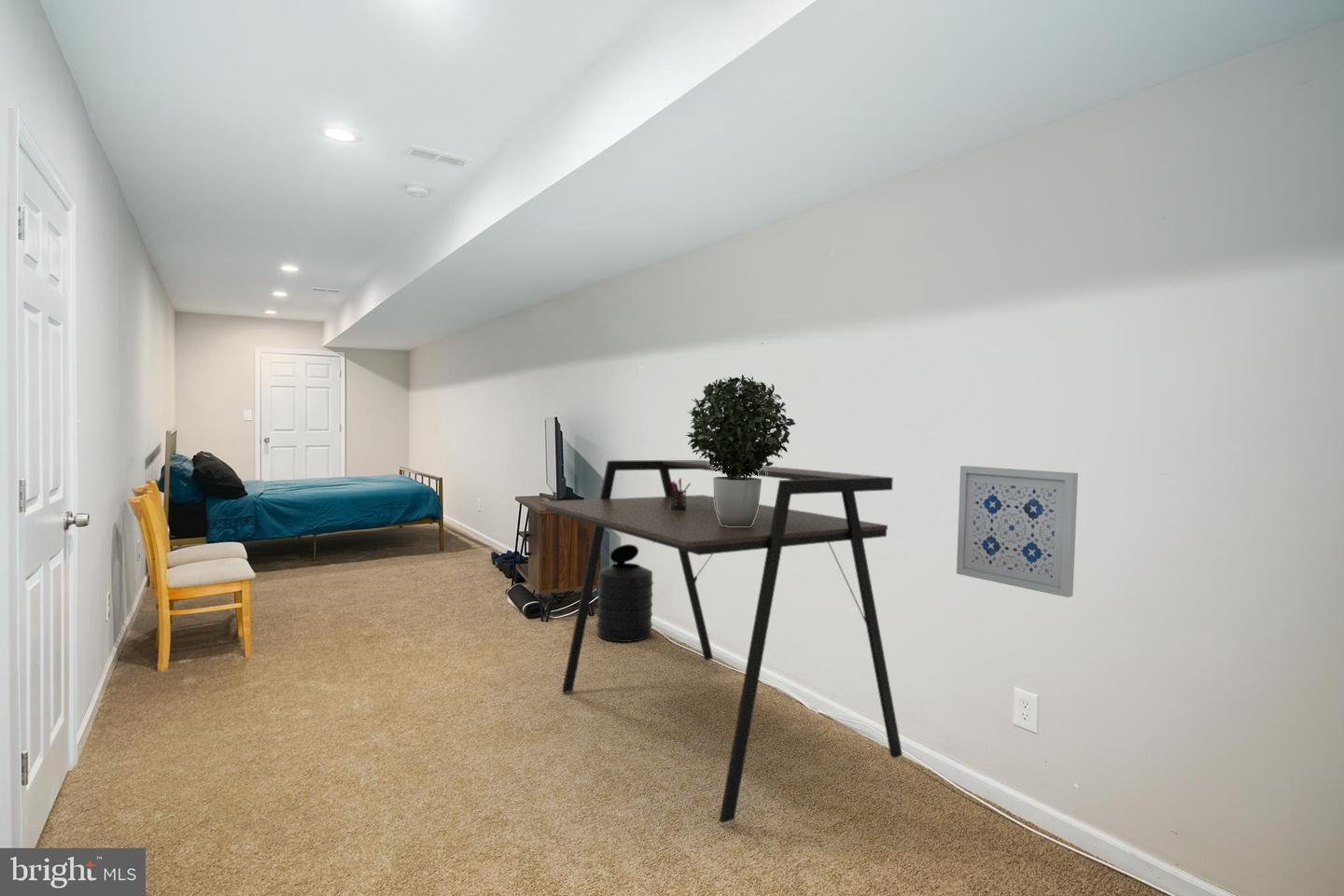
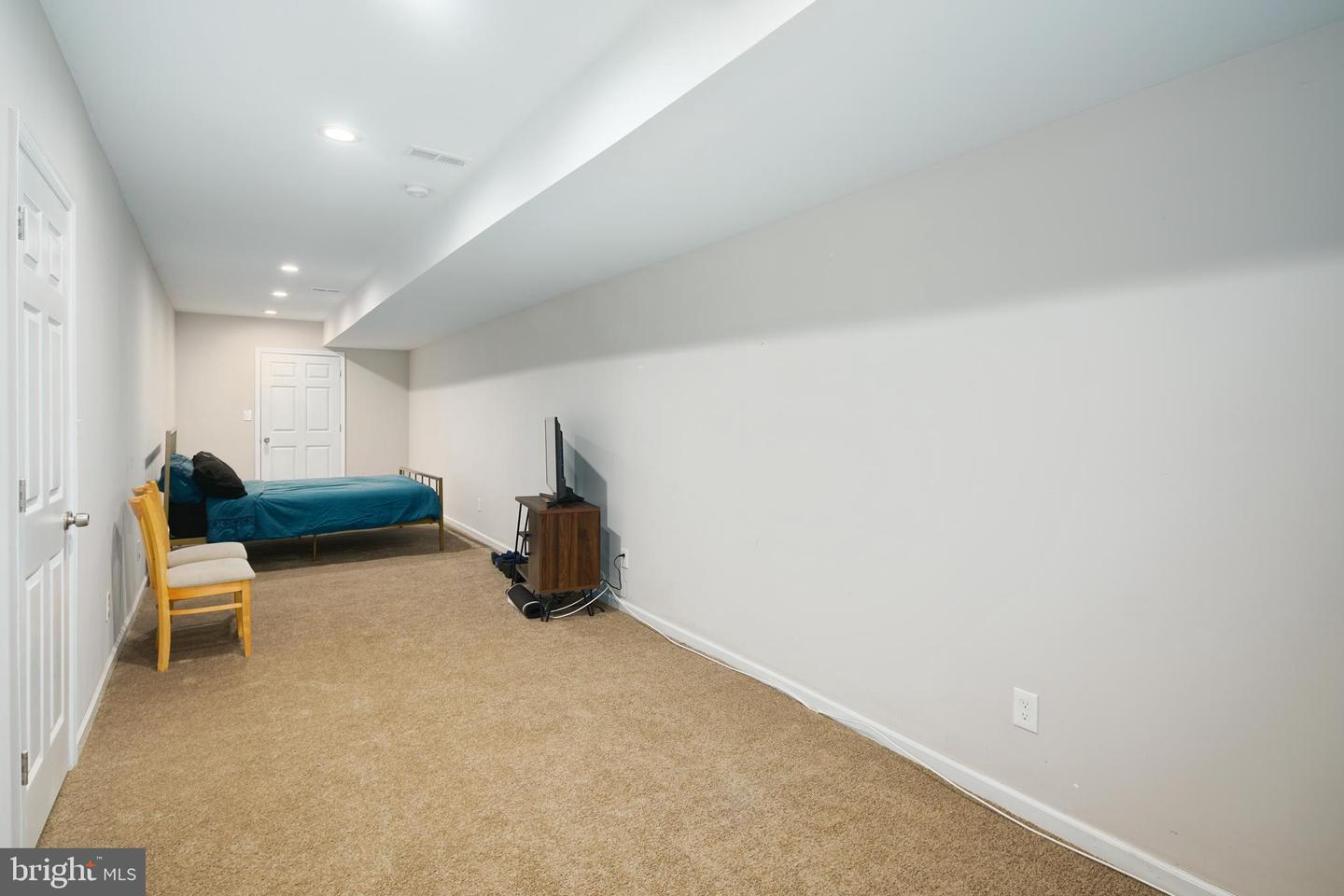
- trash can [595,543,654,643]
- desk [539,459,903,824]
- potted plant [684,373,796,526]
- wall art [956,465,1079,598]
- pen holder [671,477,692,511]
